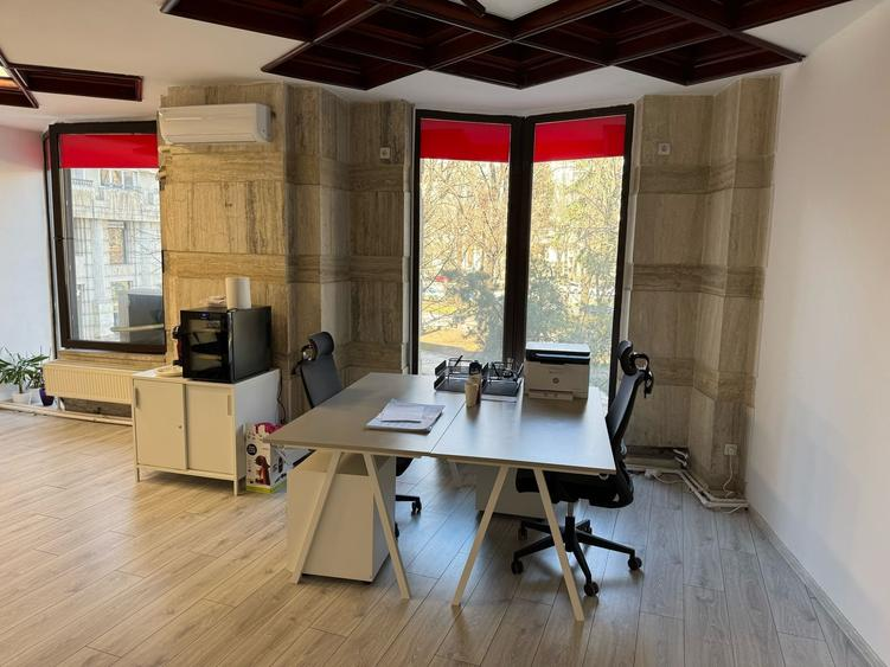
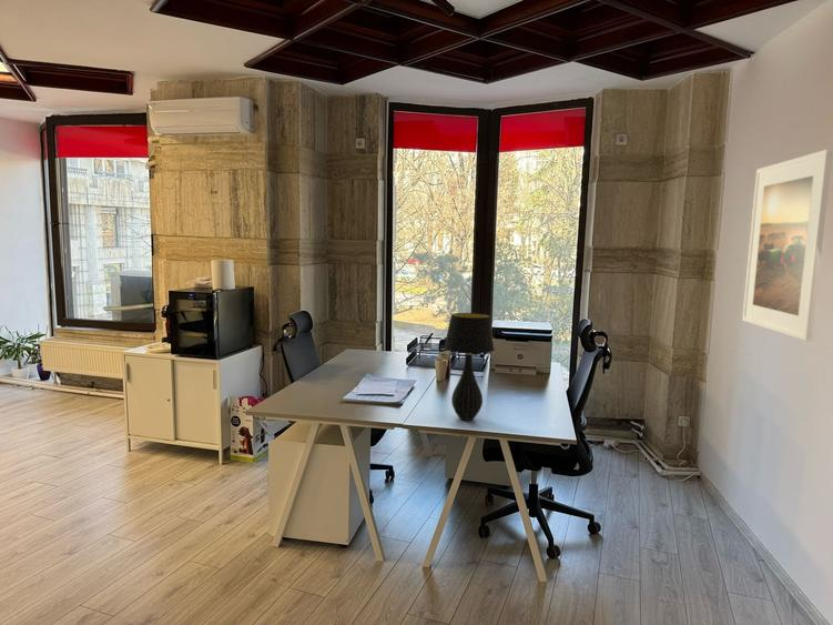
+ table lamp [443,312,496,422]
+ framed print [741,148,833,342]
